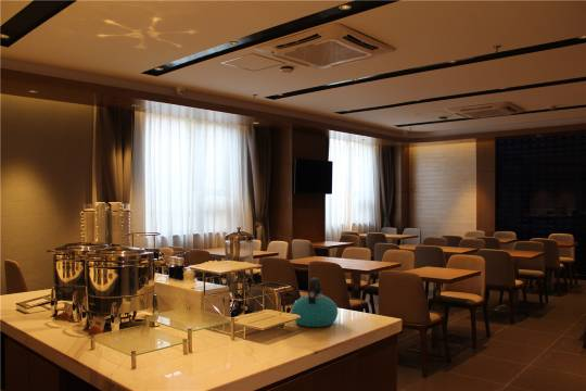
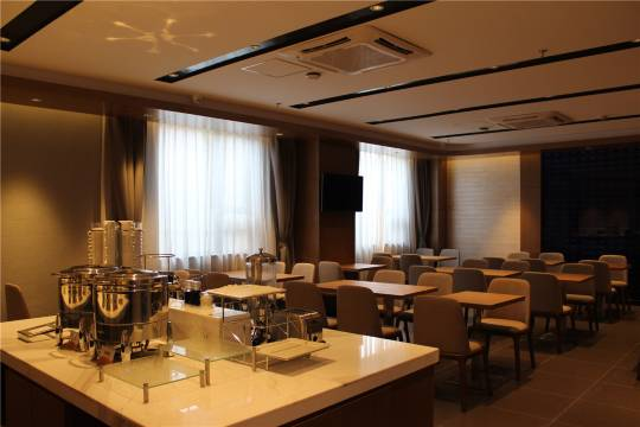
- kettle [291,277,339,328]
